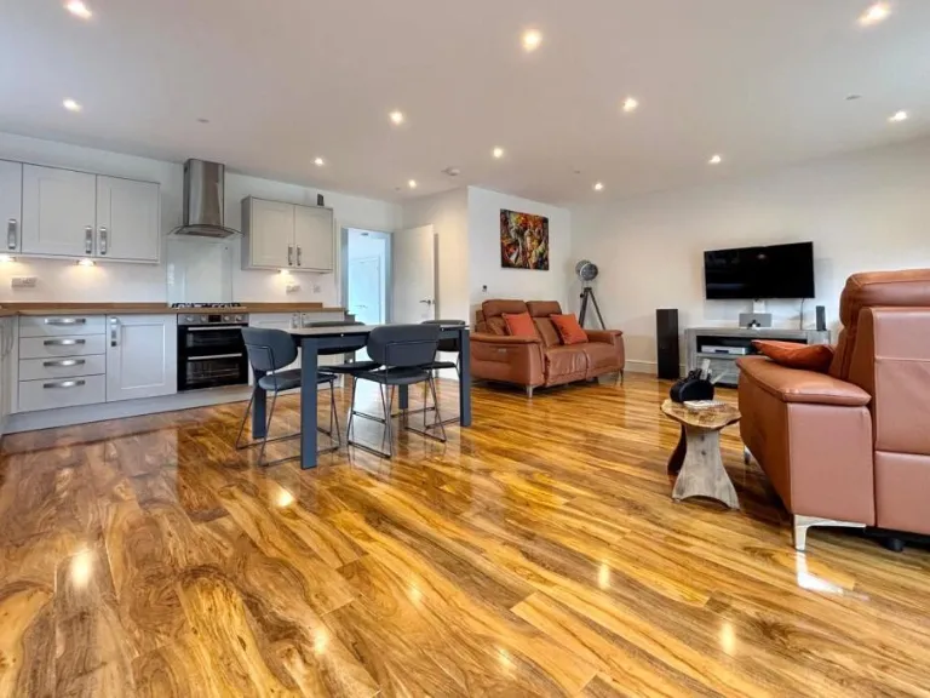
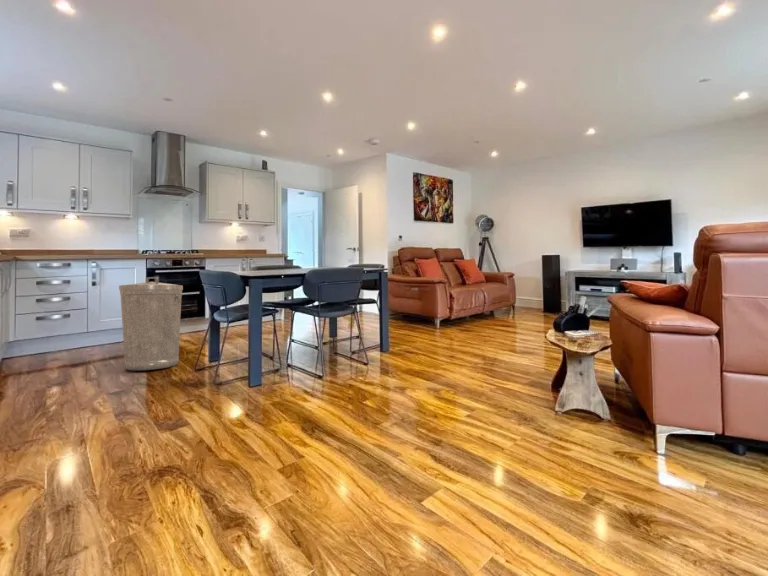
+ trash can [118,276,184,371]
